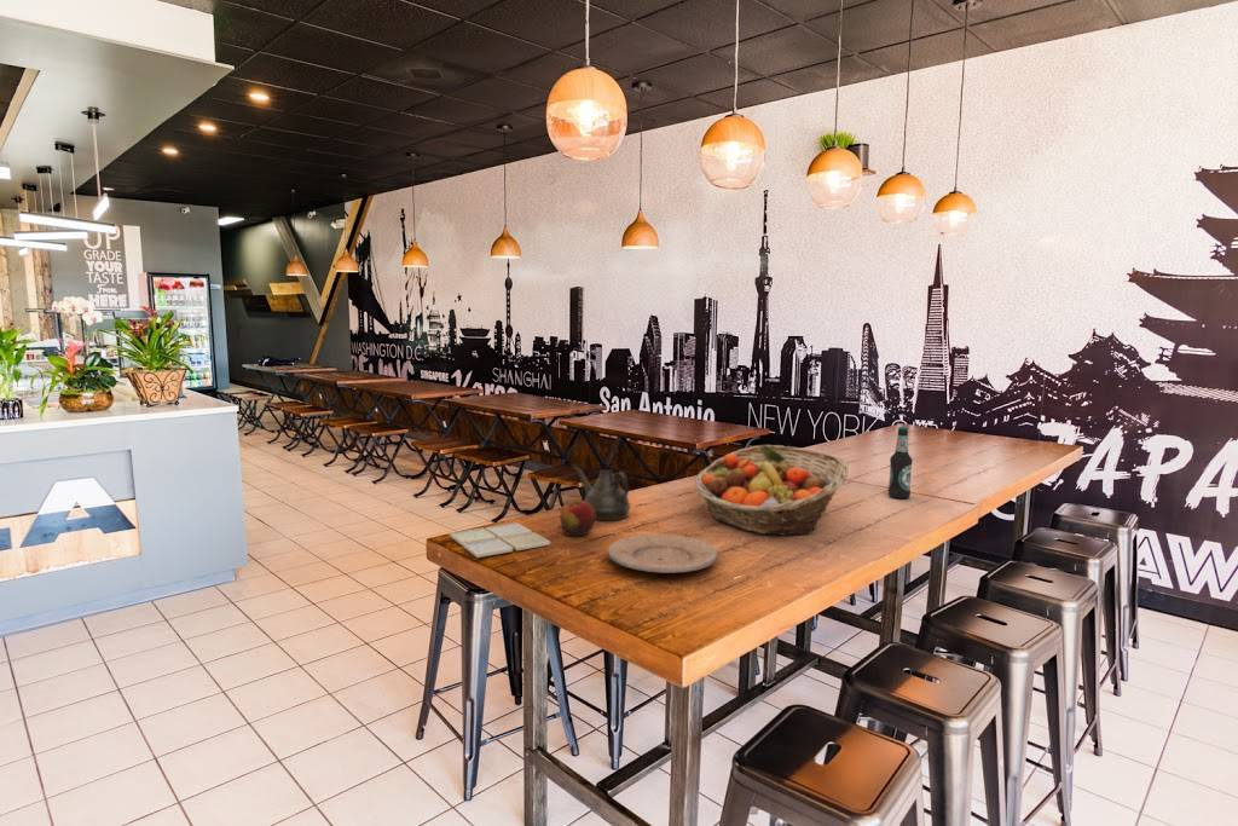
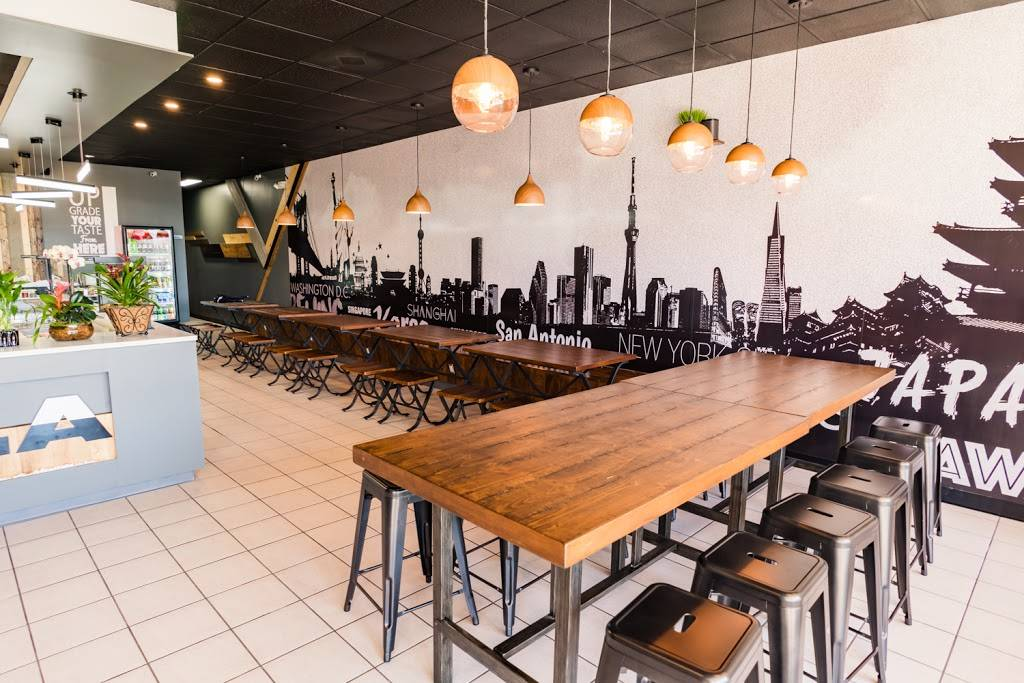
- fruit basket [694,444,850,536]
- teapot [572,466,631,521]
- apple [559,499,596,537]
- bottle [887,426,914,499]
- drink coaster [449,521,551,559]
- plate [607,533,718,574]
